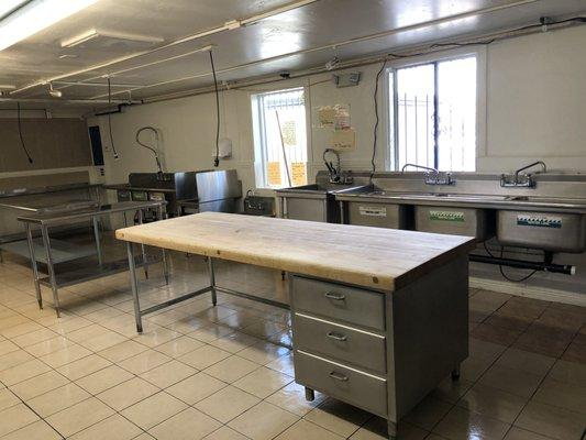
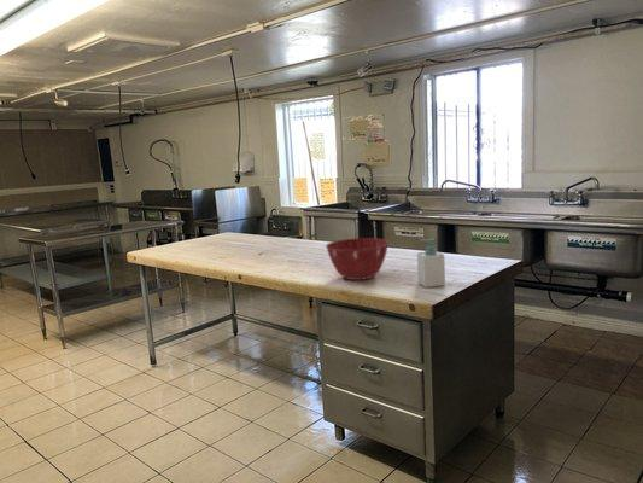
+ soap bottle [416,237,446,289]
+ mixing bowl [325,237,390,281]
